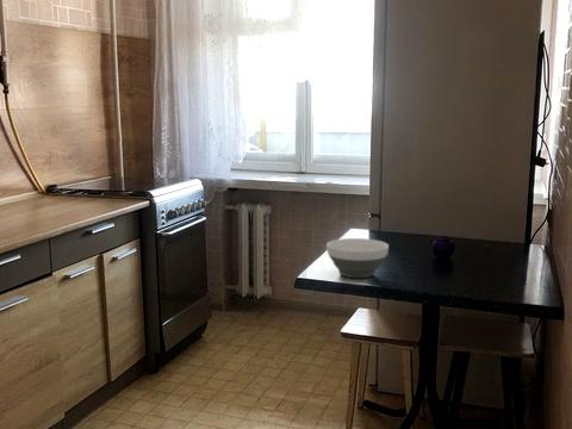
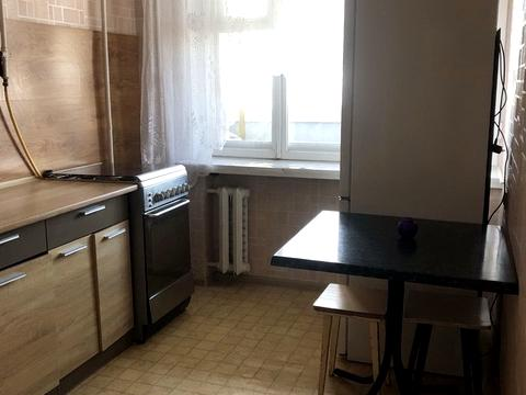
- bowl [325,237,390,279]
